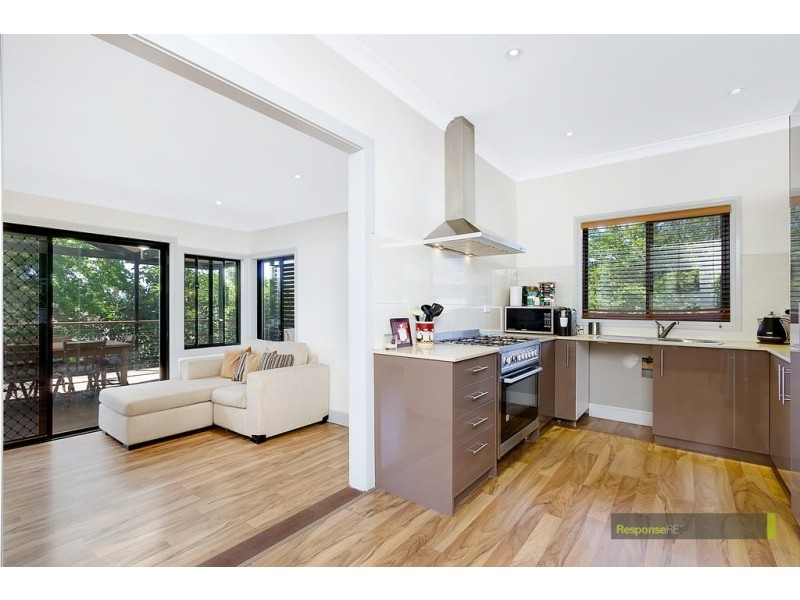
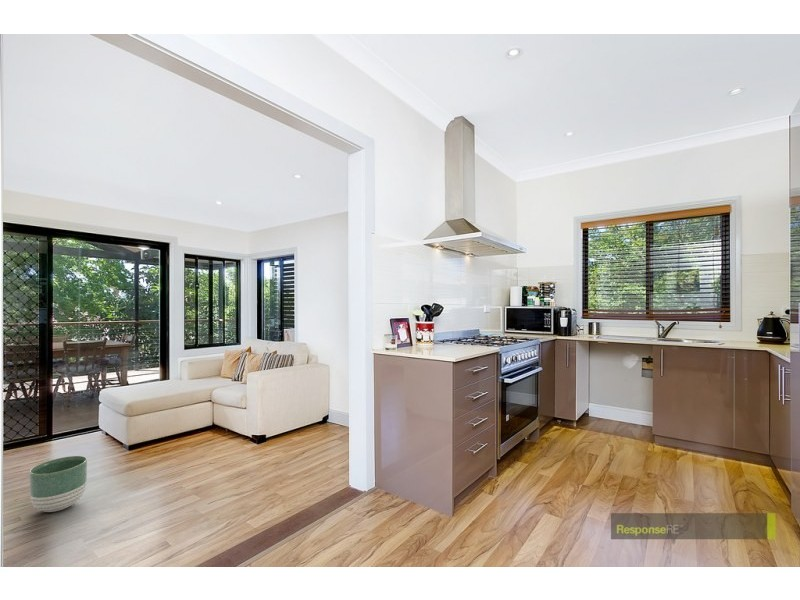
+ planter [29,455,88,513]
